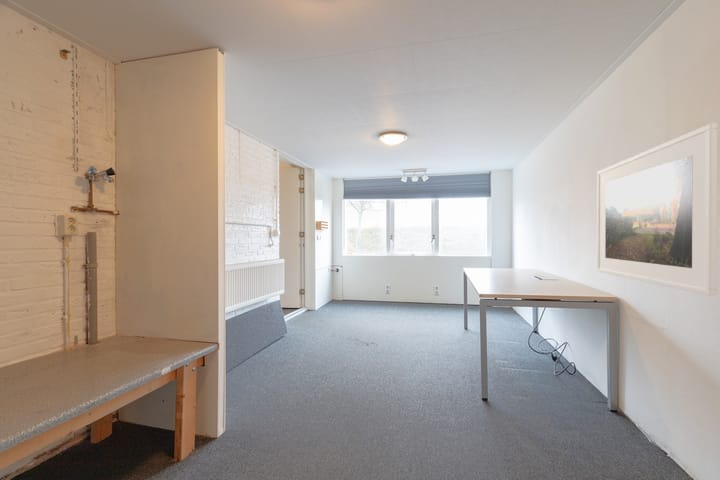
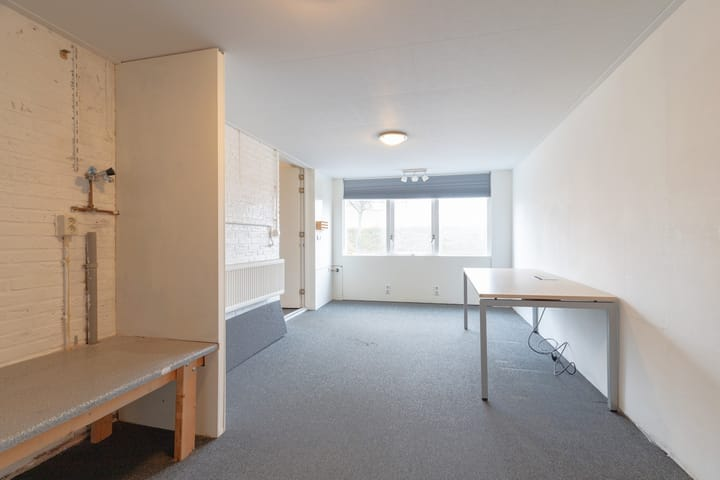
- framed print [596,122,718,297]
